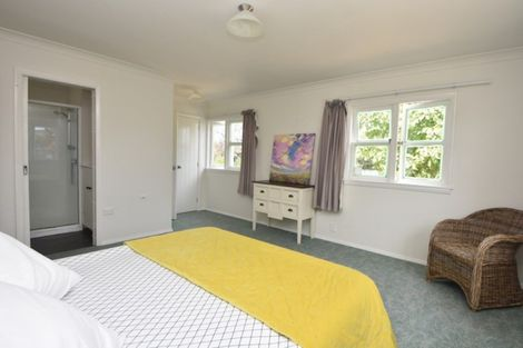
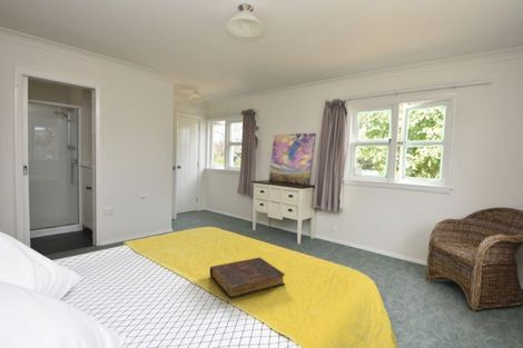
+ book [209,257,286,300]
